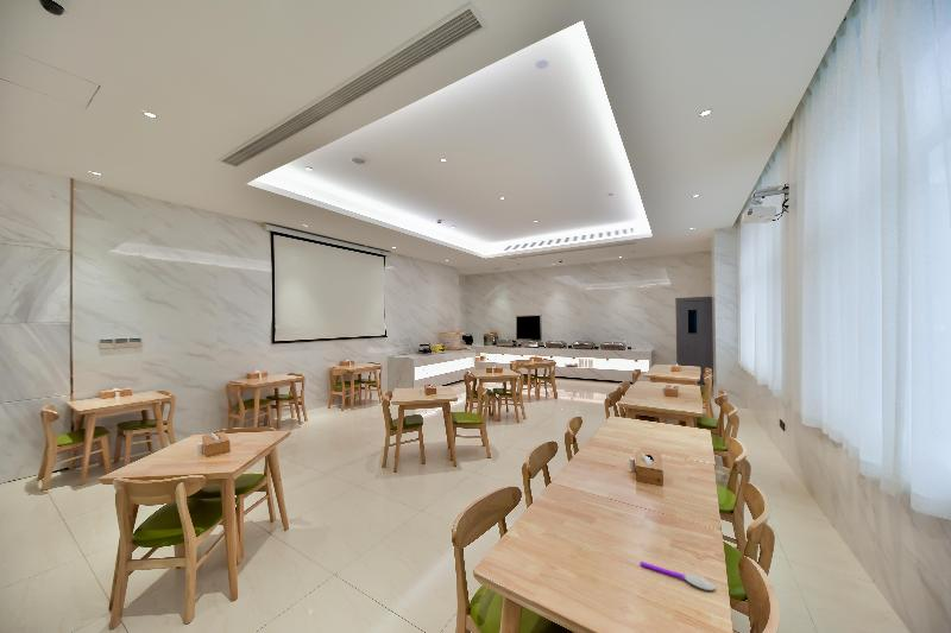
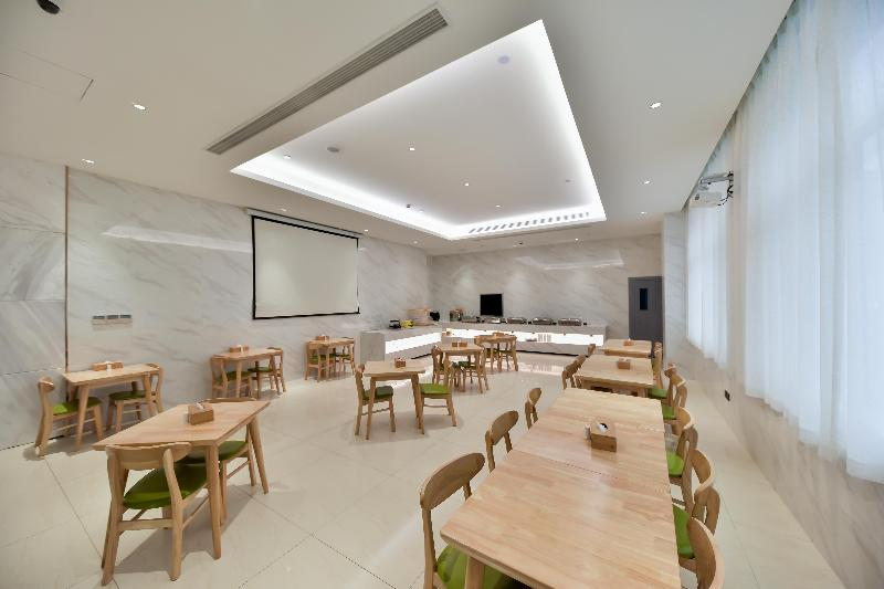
- spoon [640,561,716,591]
